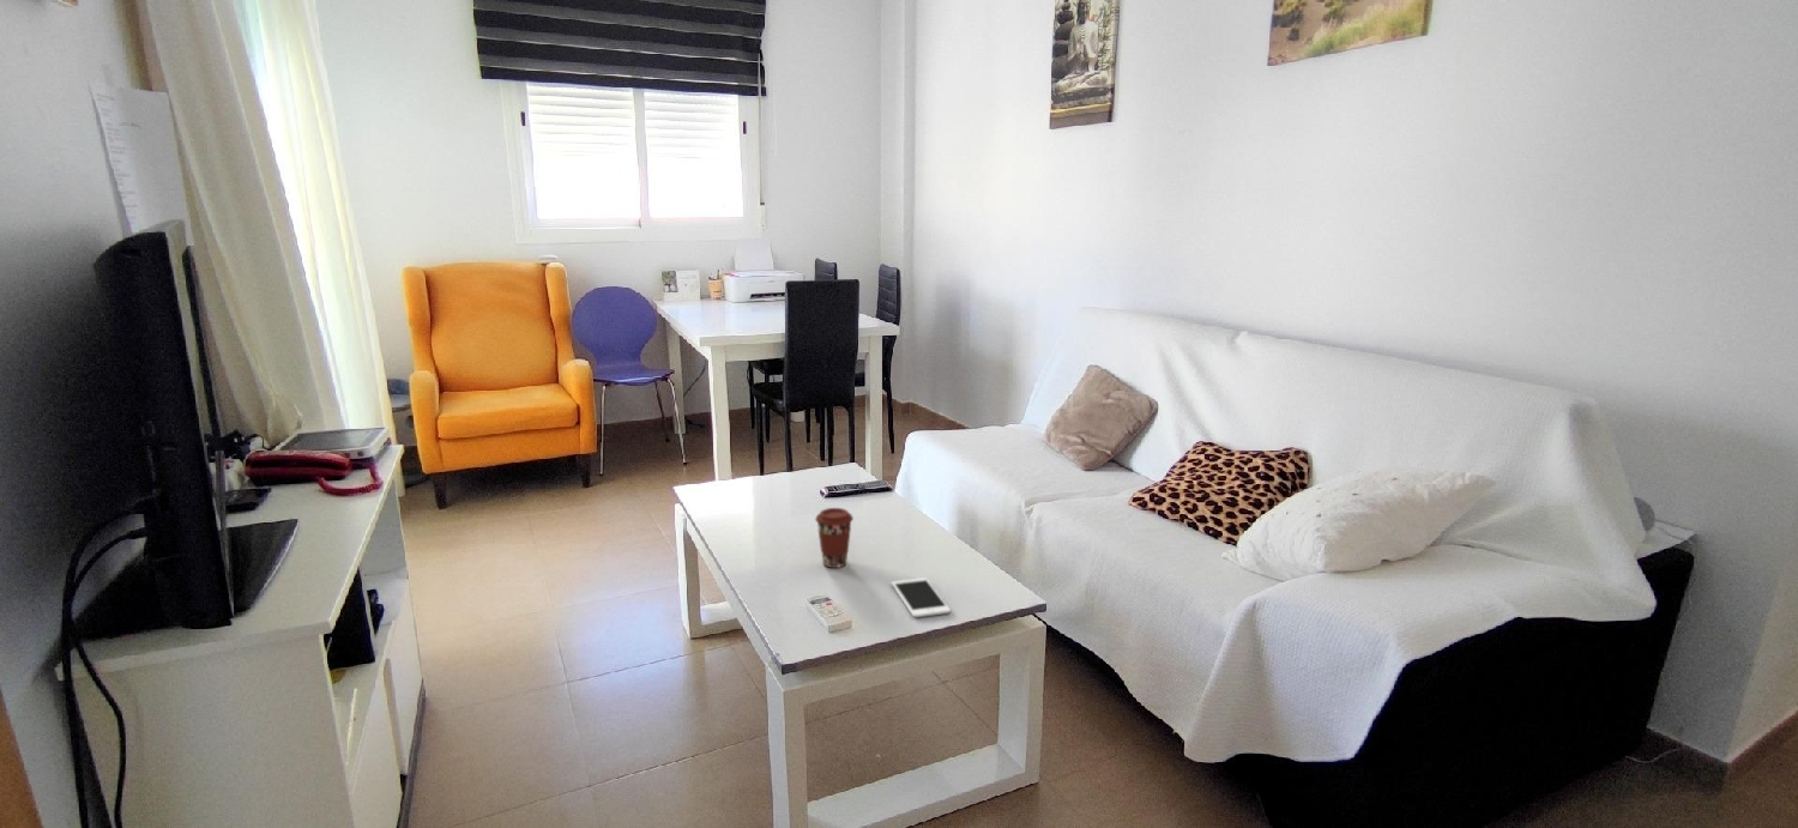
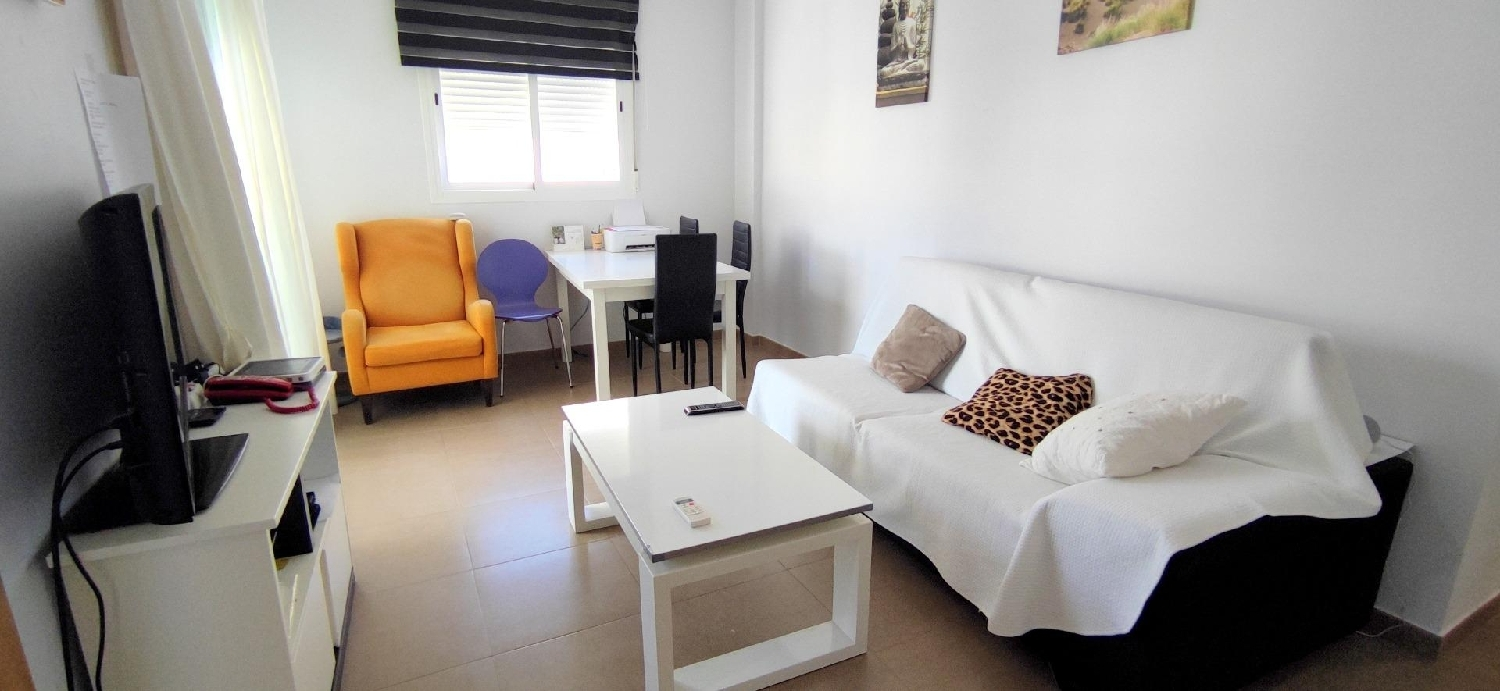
- coffee cup [814,507,855,569]
- cell phone [891,576,952,618]
